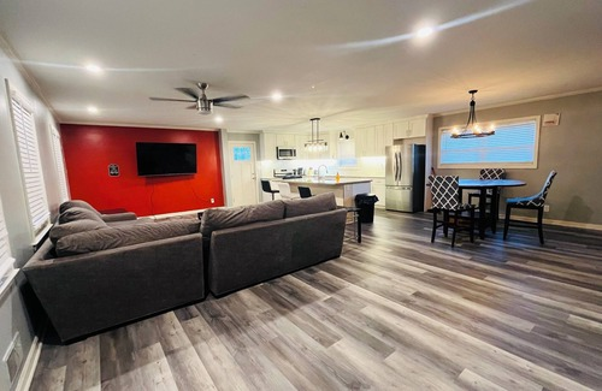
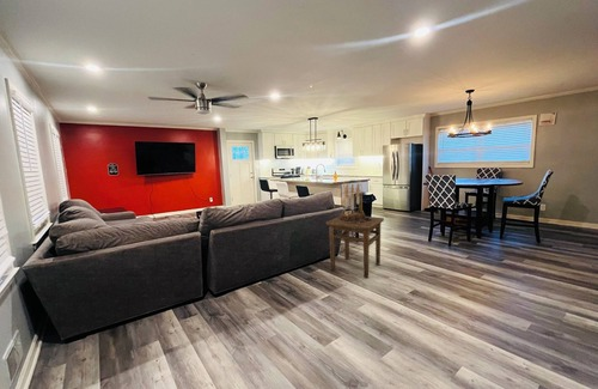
+ table lamp [338,180,371,224]
+ side table [325,215,385,279]
